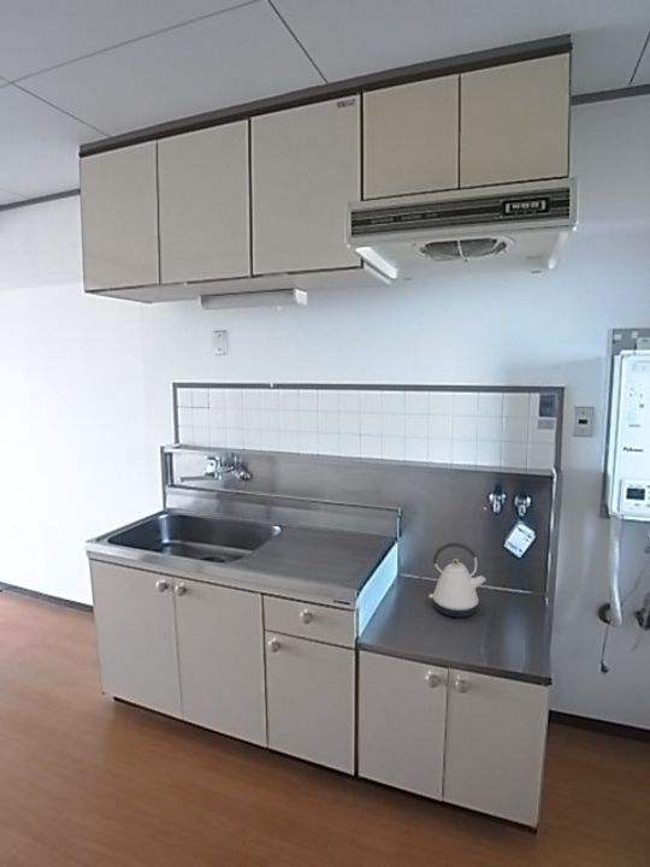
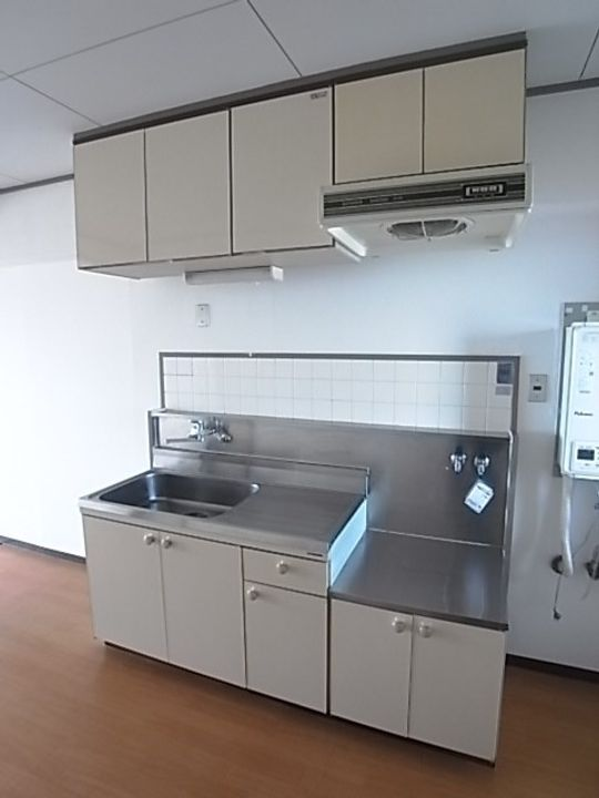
- kettle [429,541,488,618]
